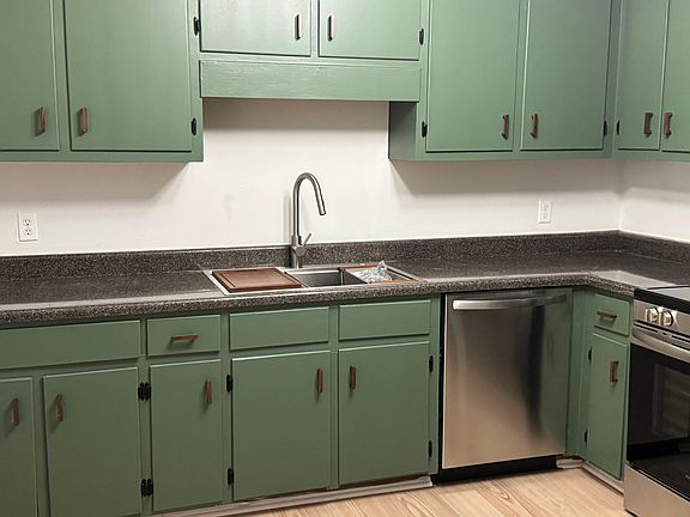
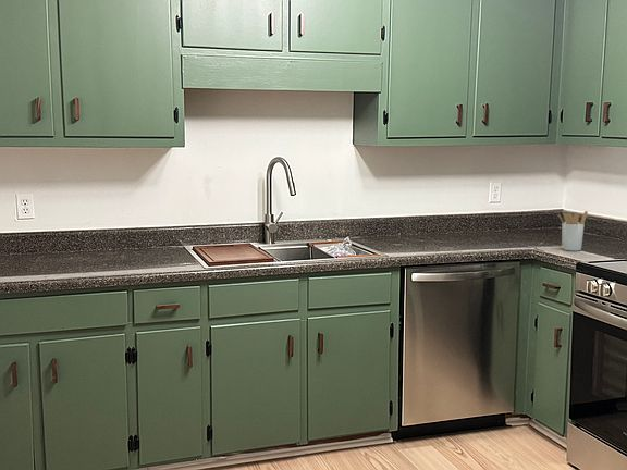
+ utensil holder [557,210,589,251]
